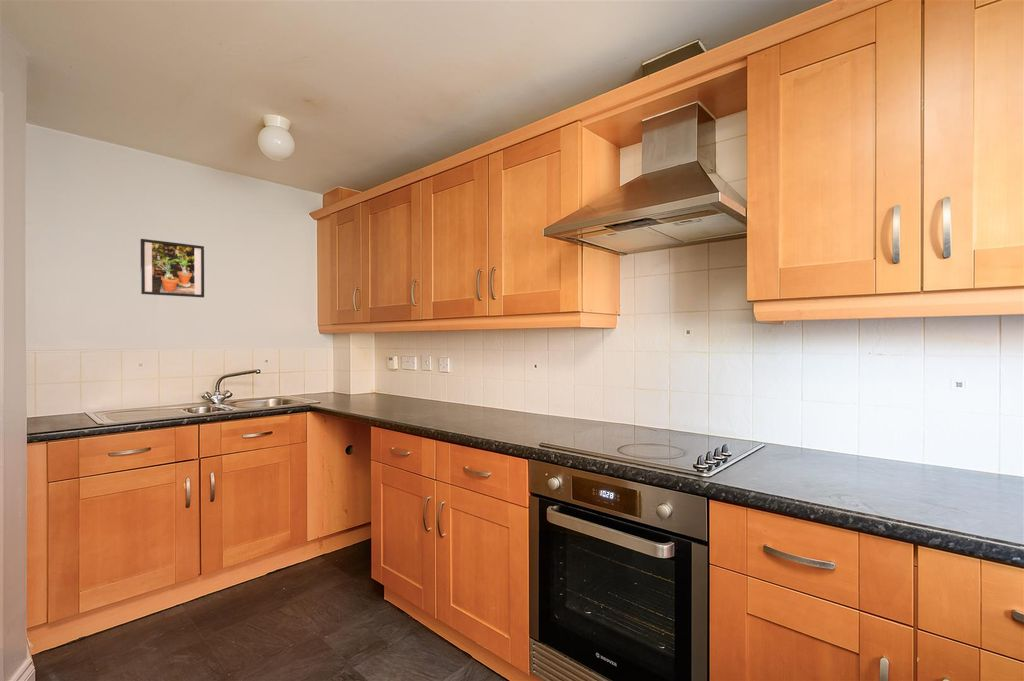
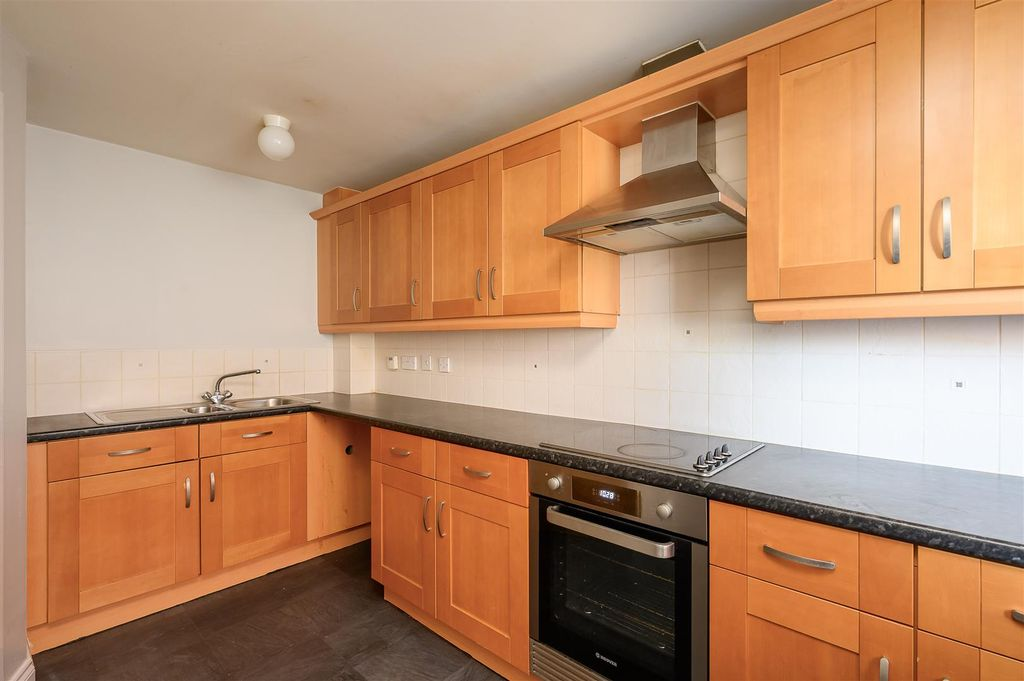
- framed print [139,238,205,299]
